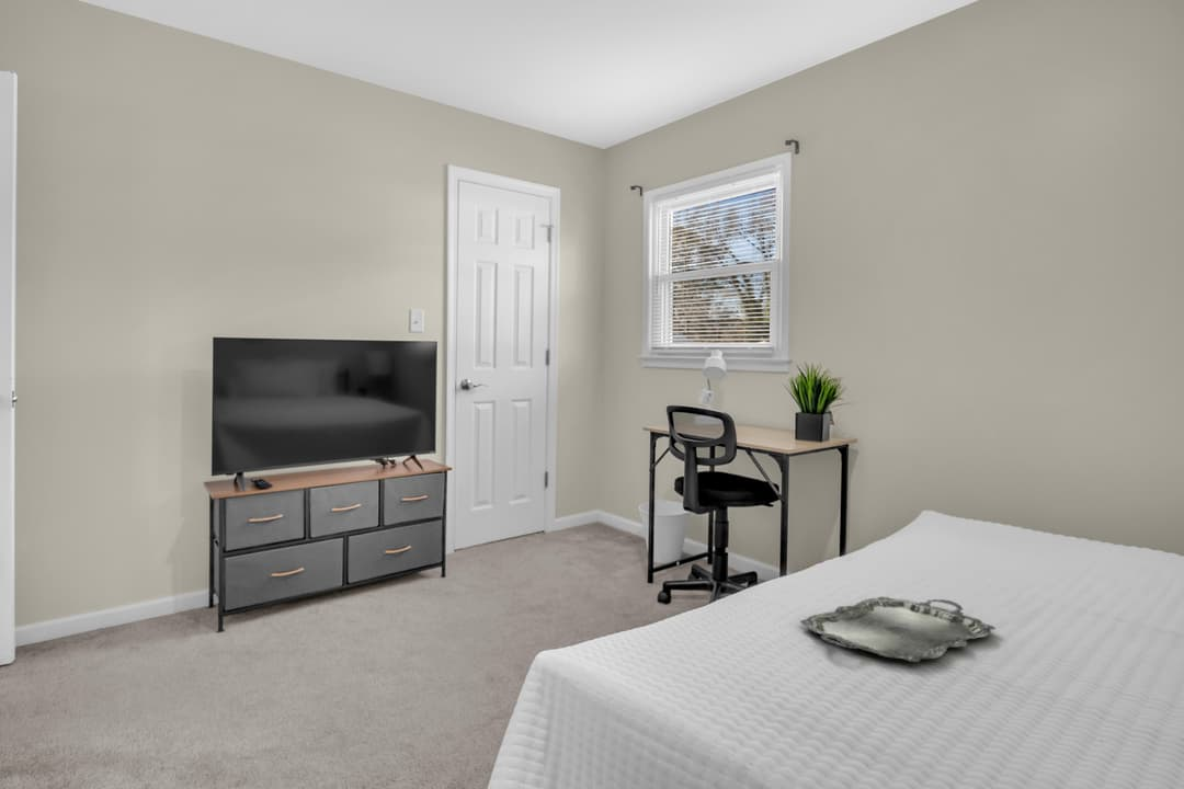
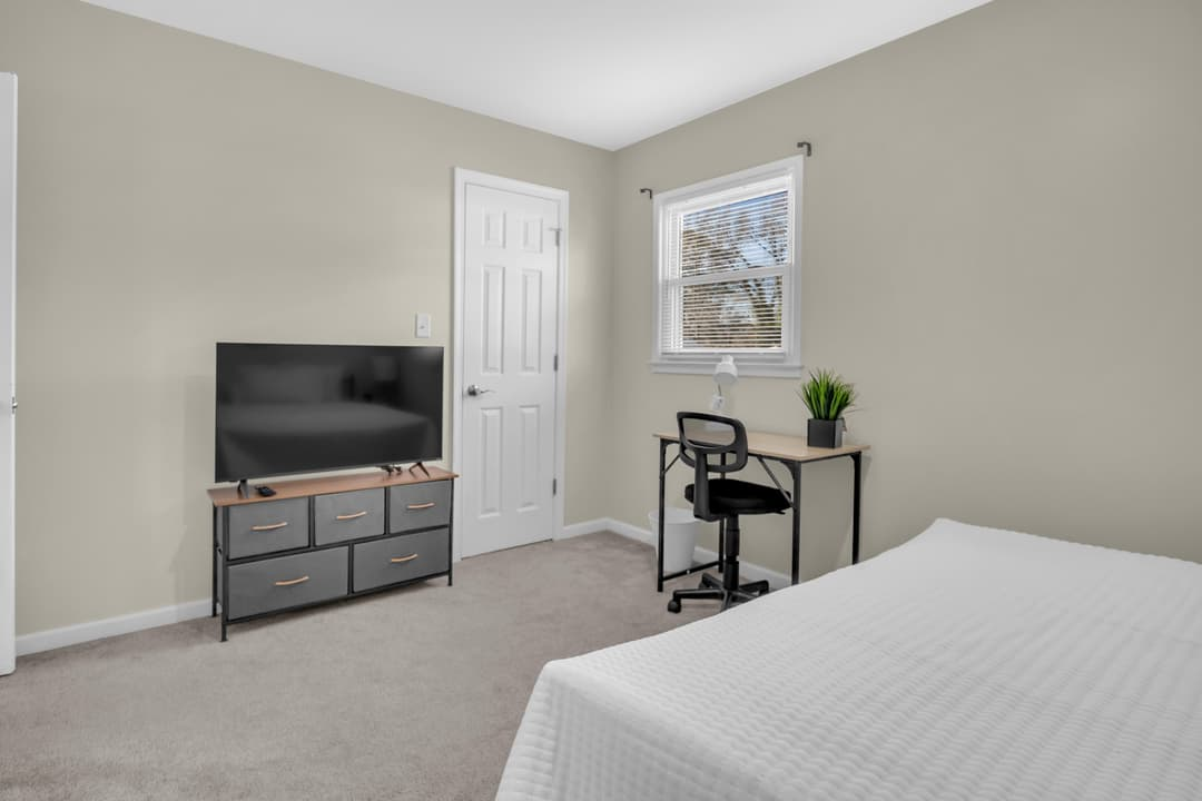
- serving tray [799,596,997,663]
